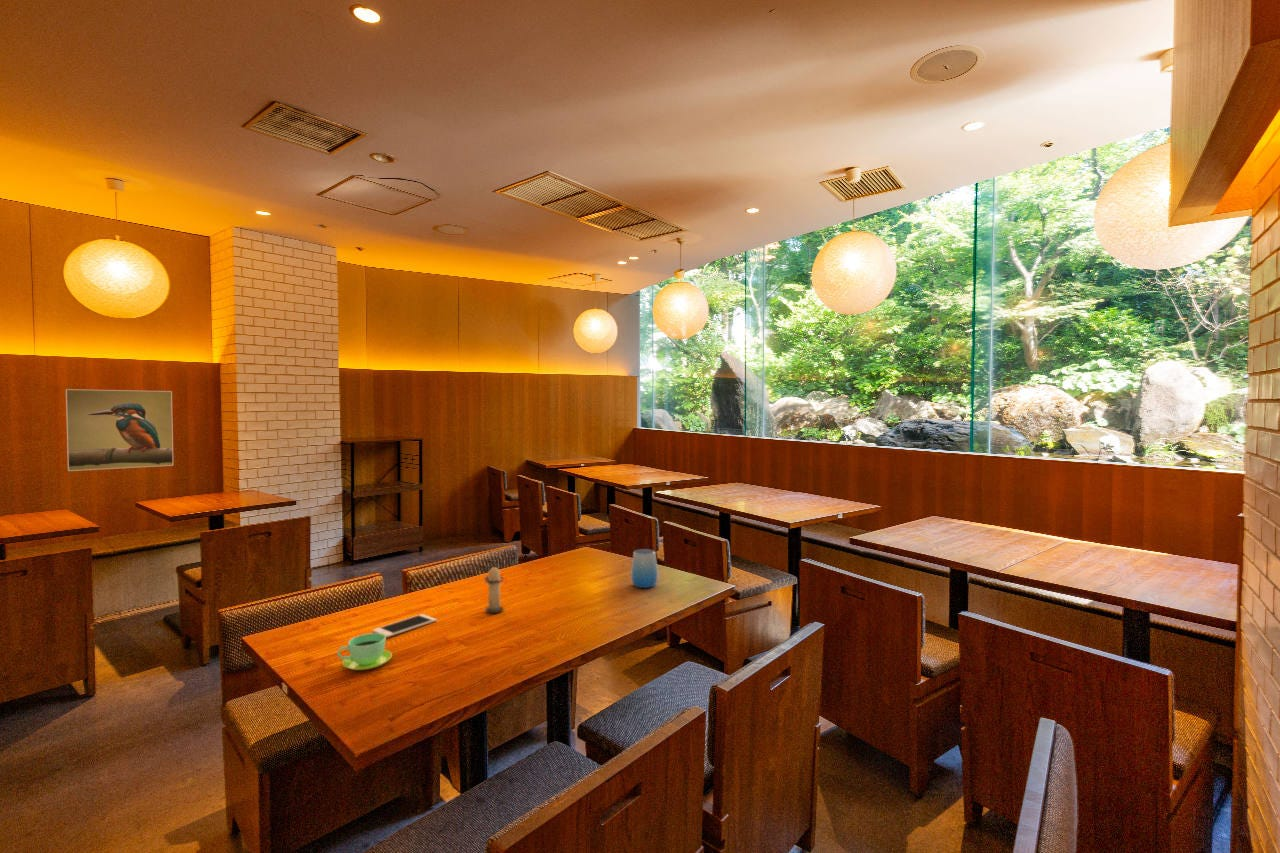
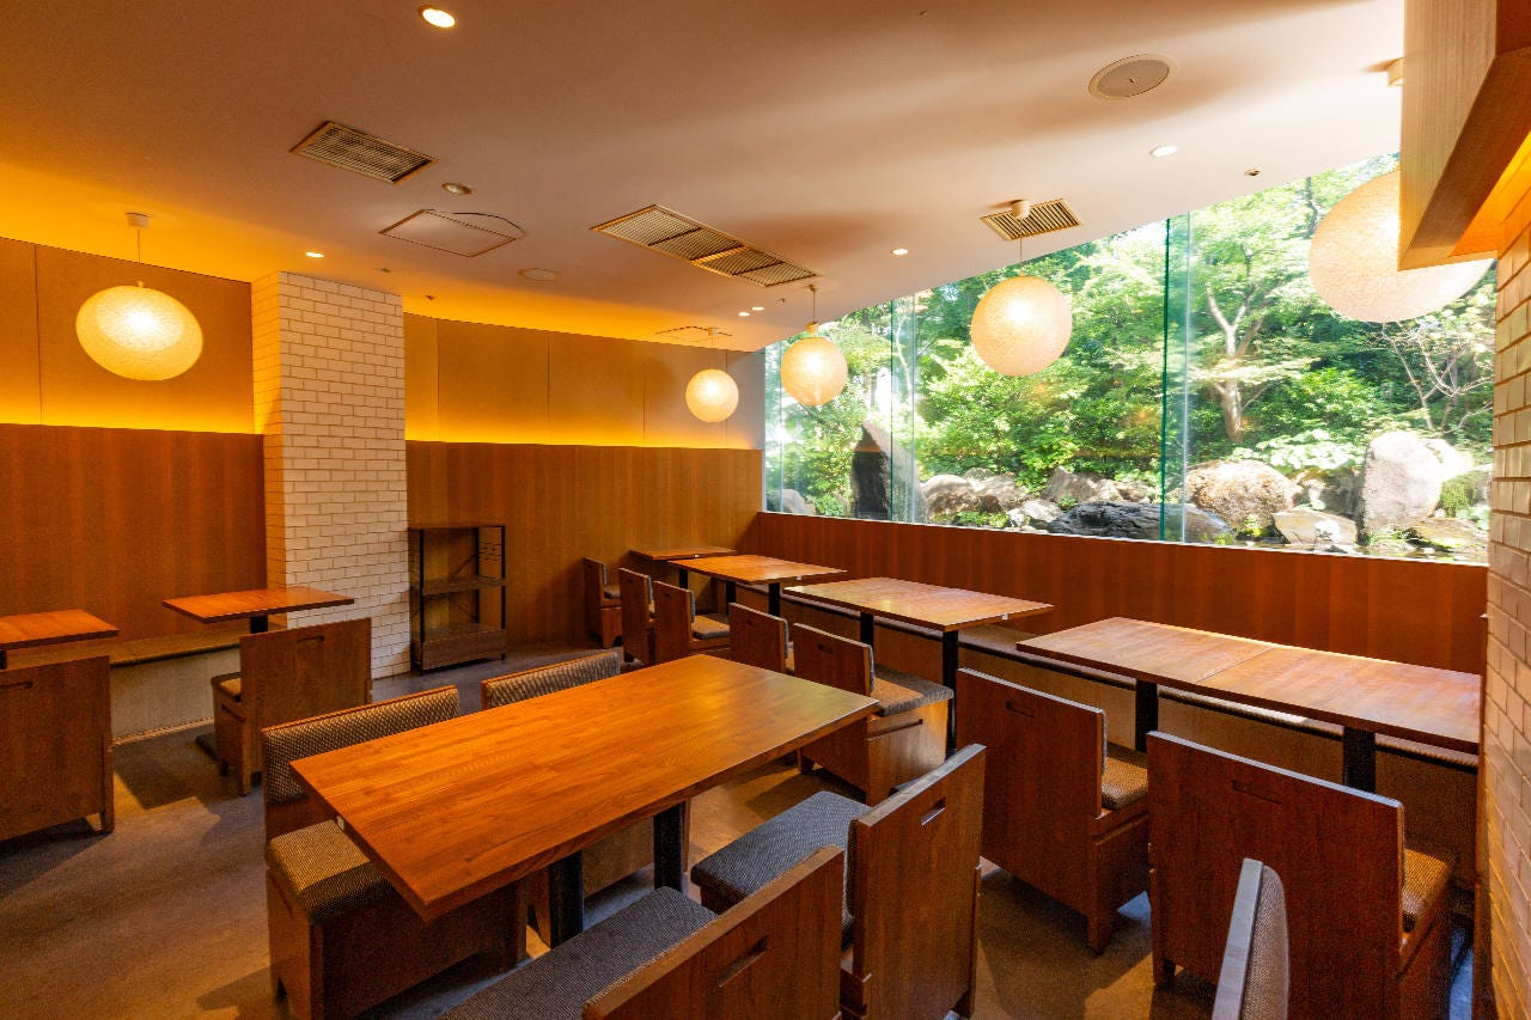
- cup [336,632,393,671]
- cell phone [372,613,438,638]
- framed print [65,388,174,472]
- cup [630,548,659,589]
- candle [483,566,505,614]
